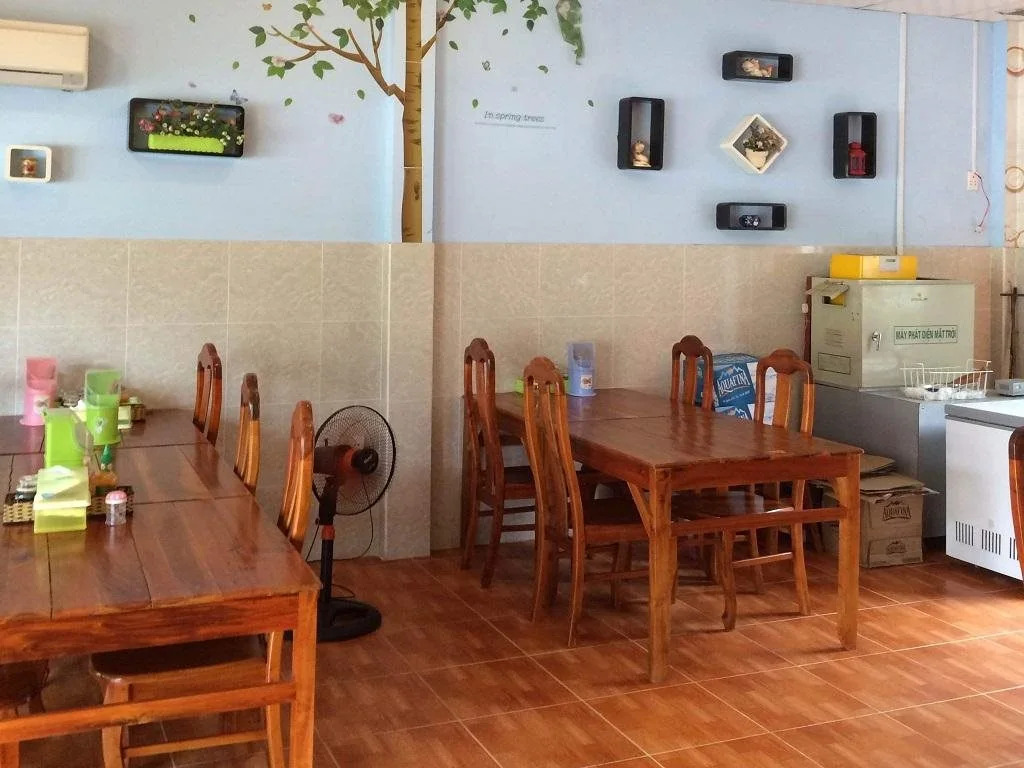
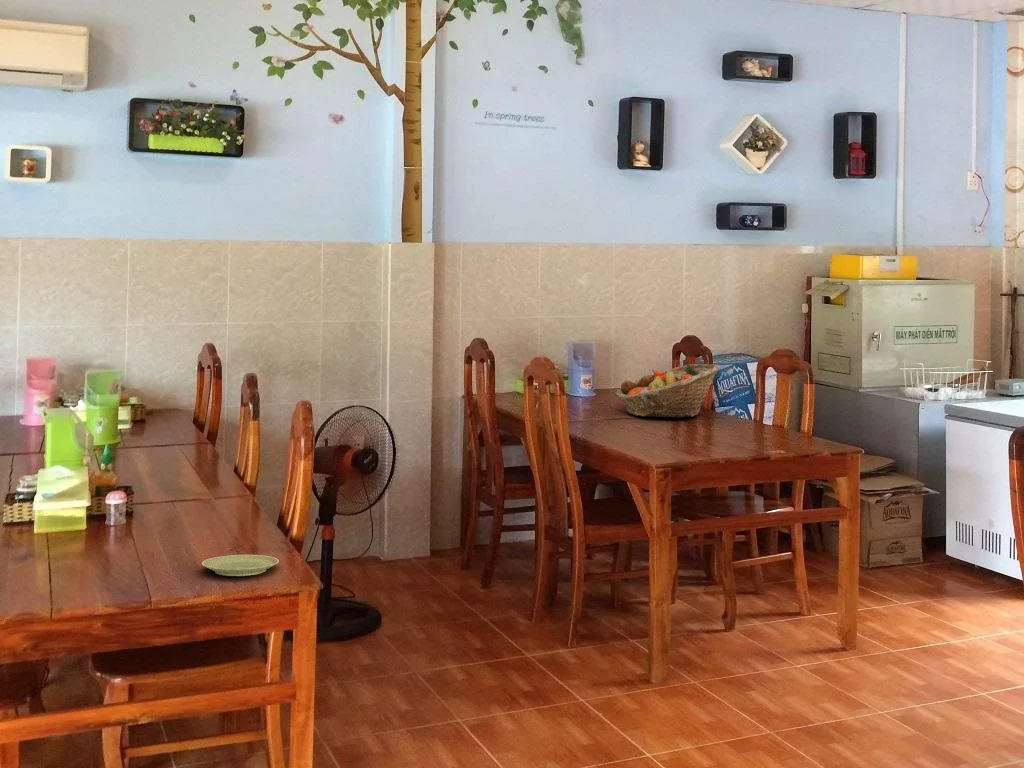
+ fruit basket [615,363,721,419]
+ plate [201,554,280,577]
